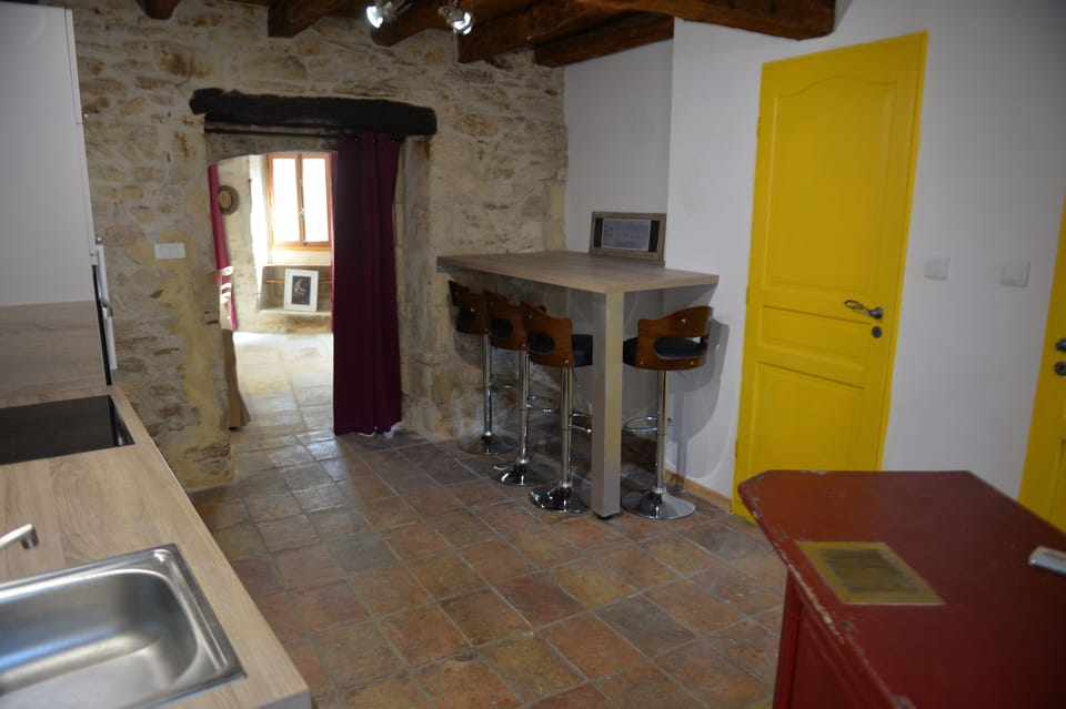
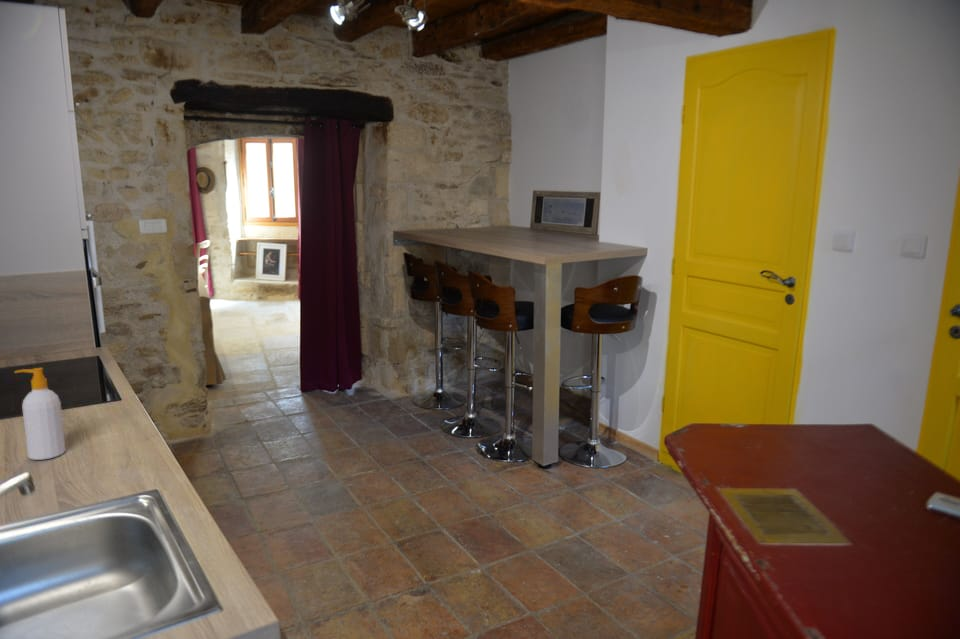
+ soap bottle [13,367,67,461]
